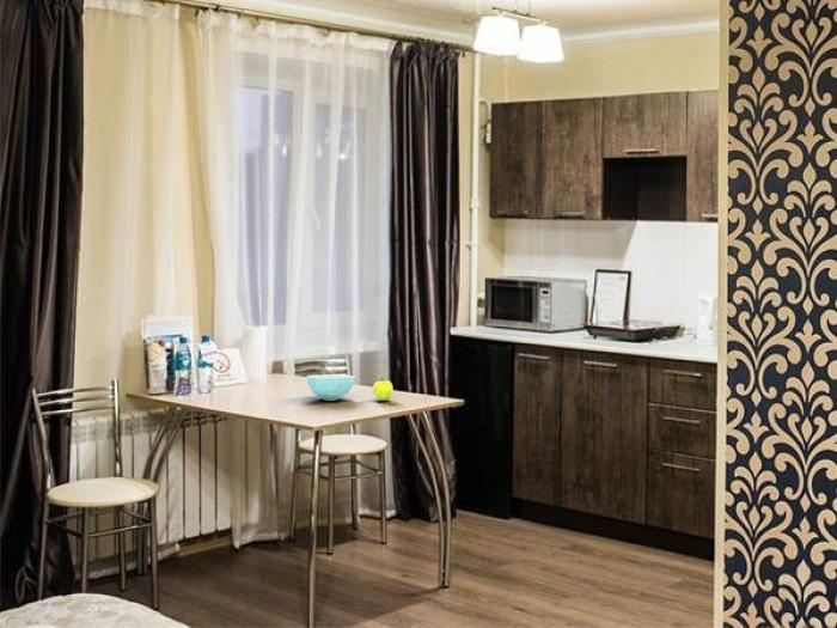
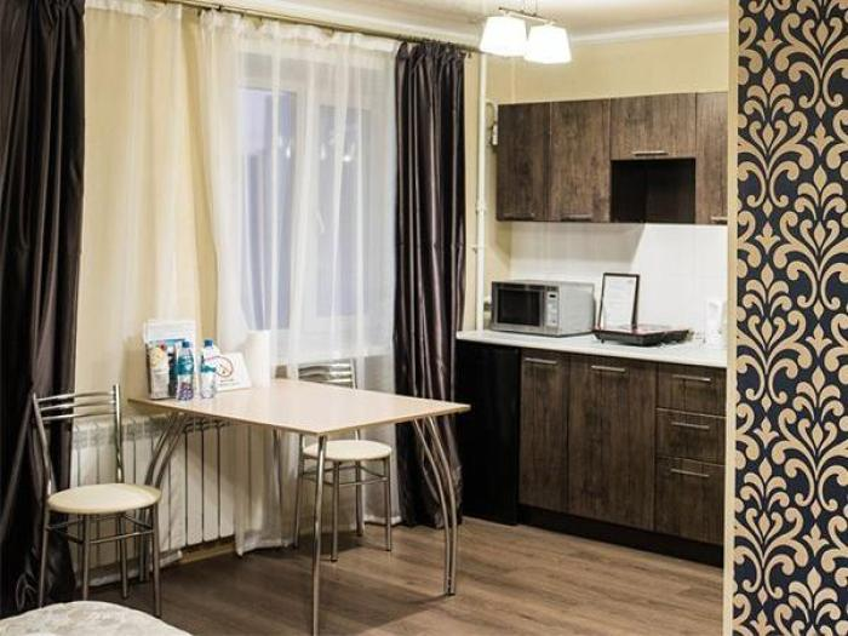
- fruit [372,374,395,402]
- cereal bowl [306,373,356,402]
